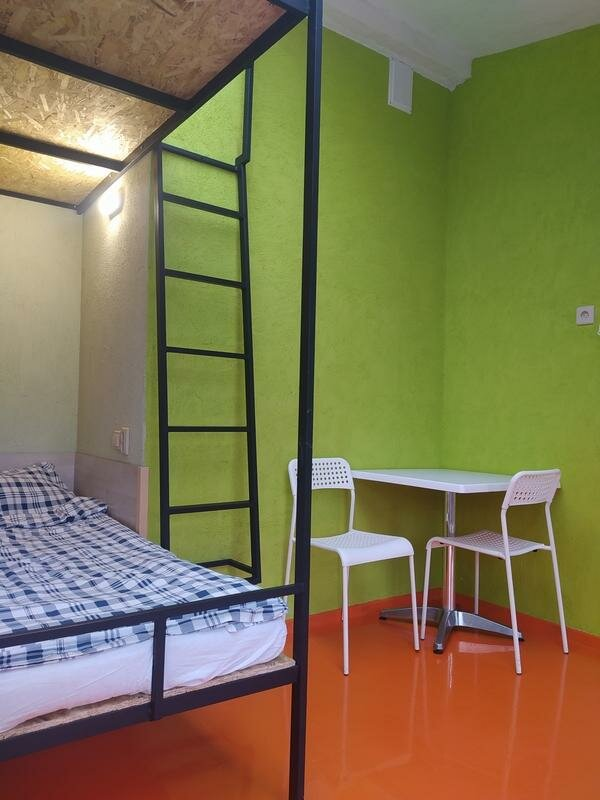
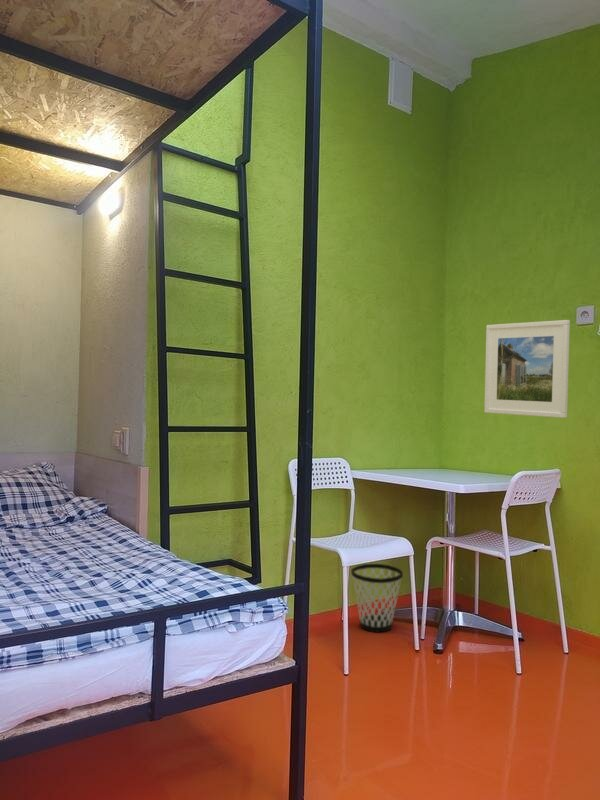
+ wastebasket [350,563,404,633]
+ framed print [483,319,571,419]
